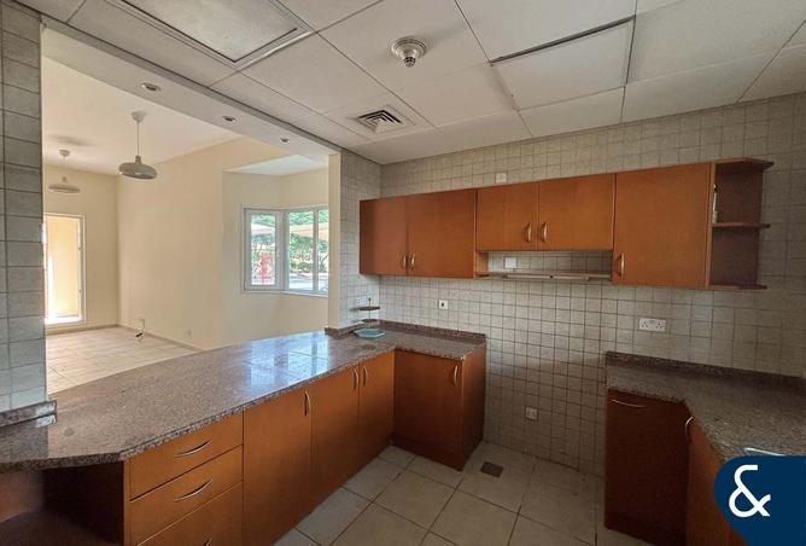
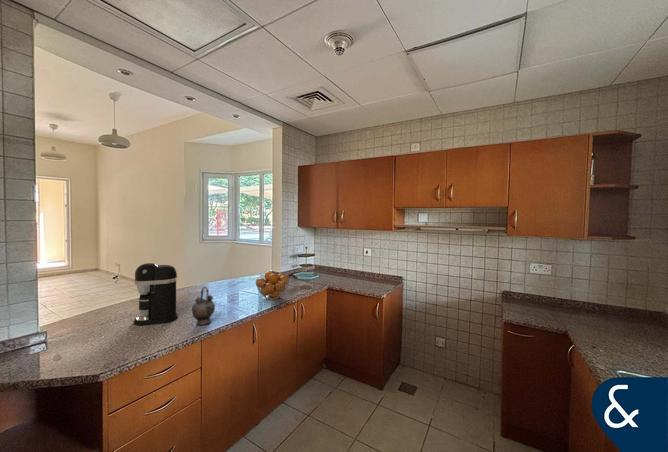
+ teapot [191,286,216,326]
+ fruit basket [254,270,290,301]
+ coffee maker [133,262,179,326]
